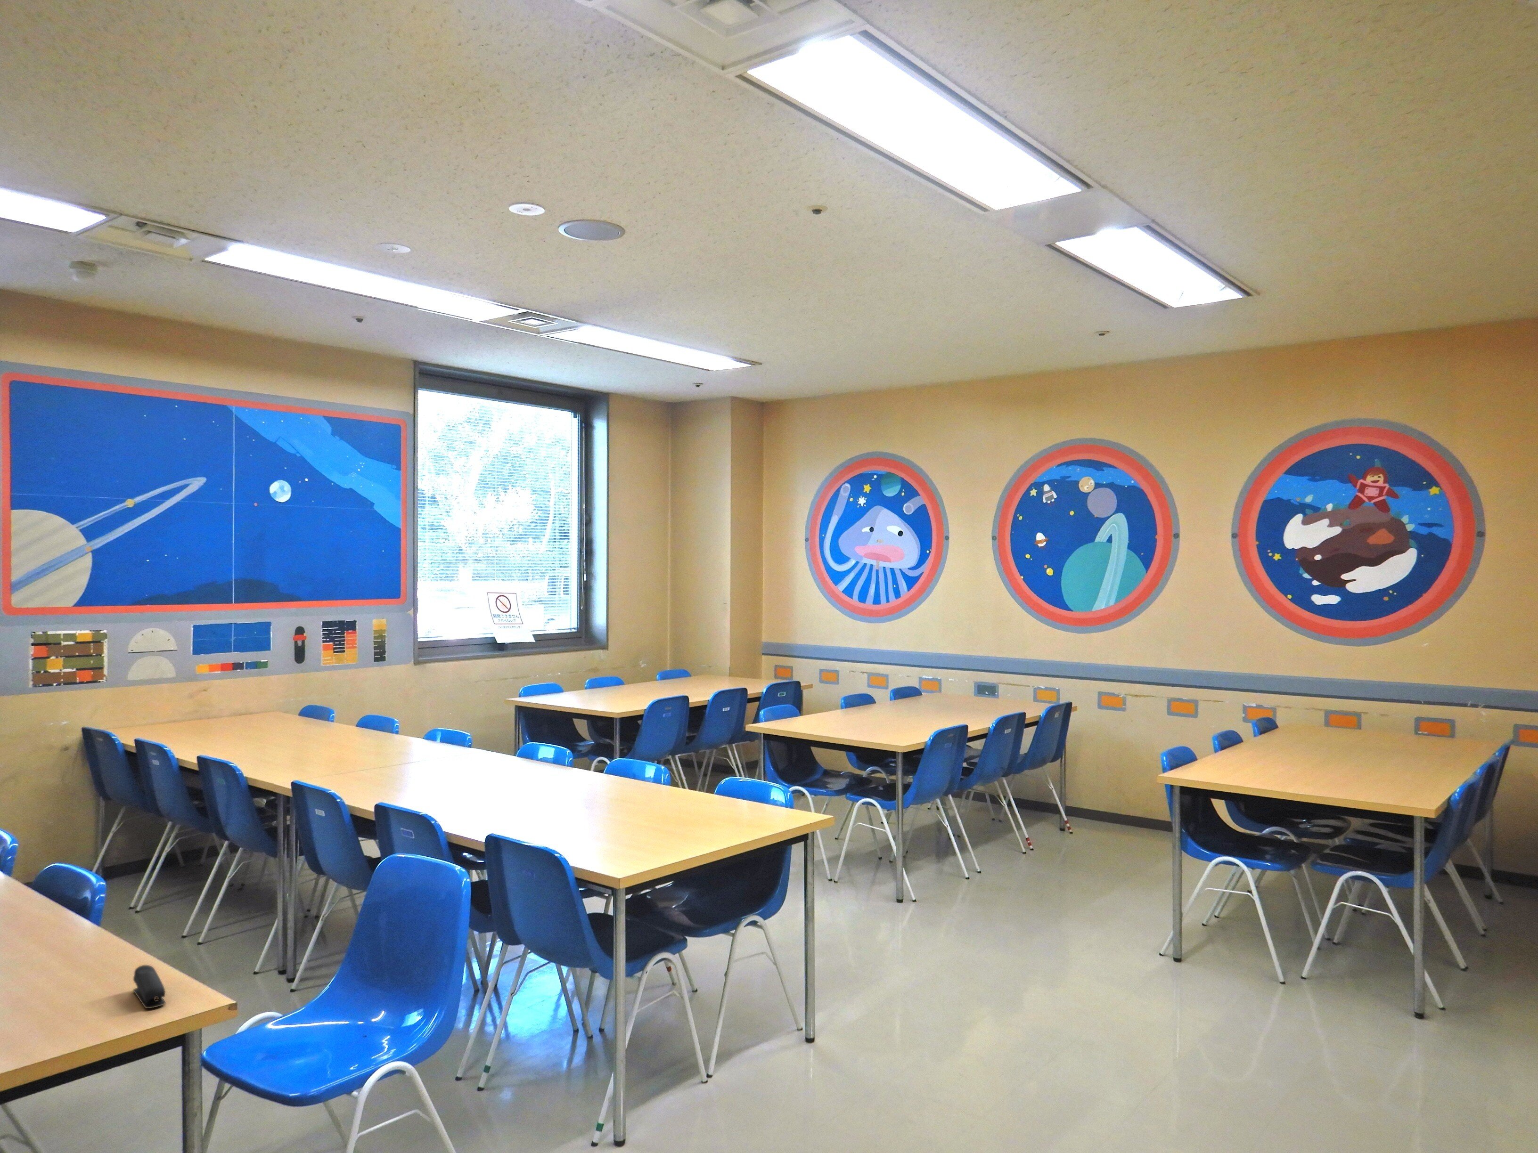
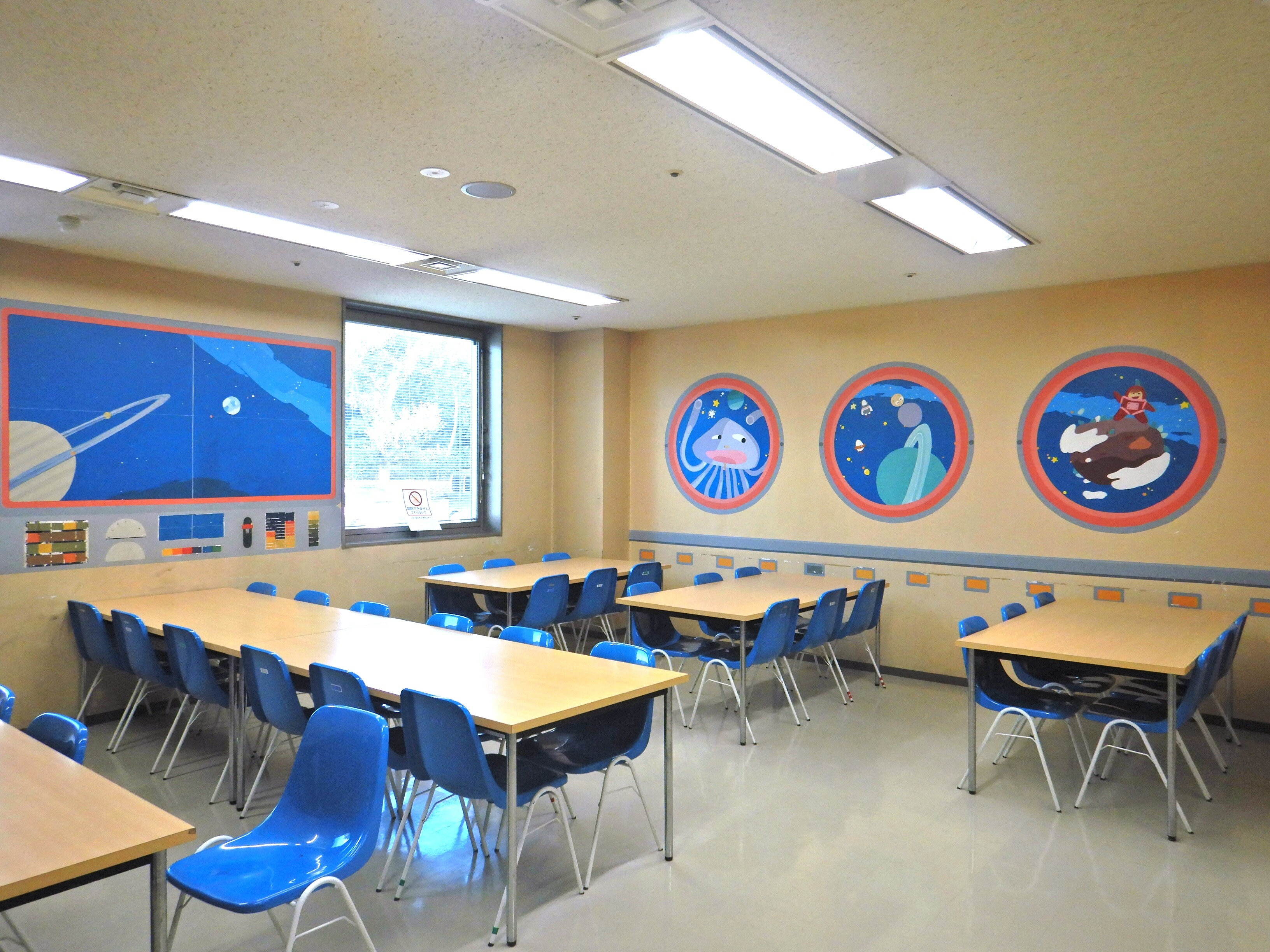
- stapler [132,964,166,1009]
